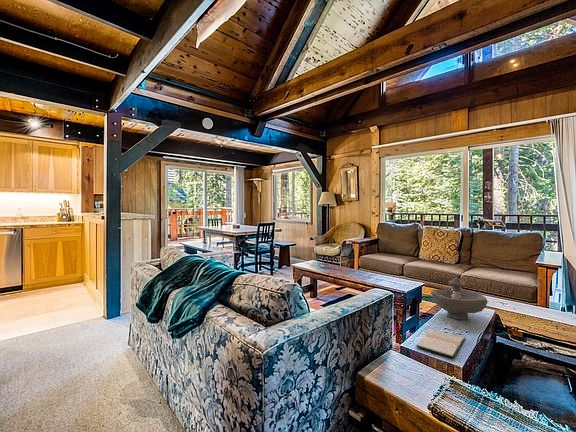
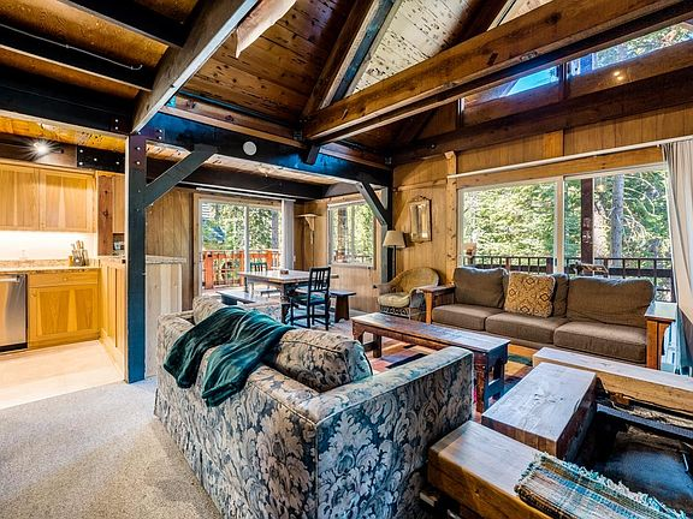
- decorative bowl [430,277,488,321]
- hardback book [415,329,466,359]
